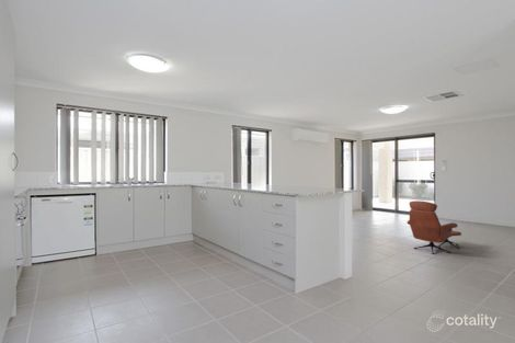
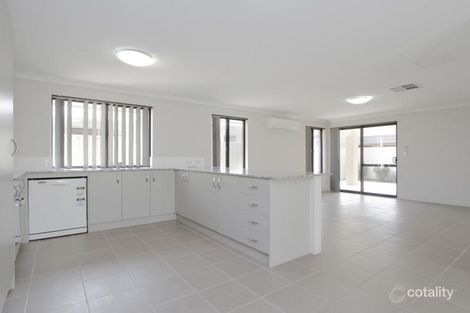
- armchair [407,199,462,255]
